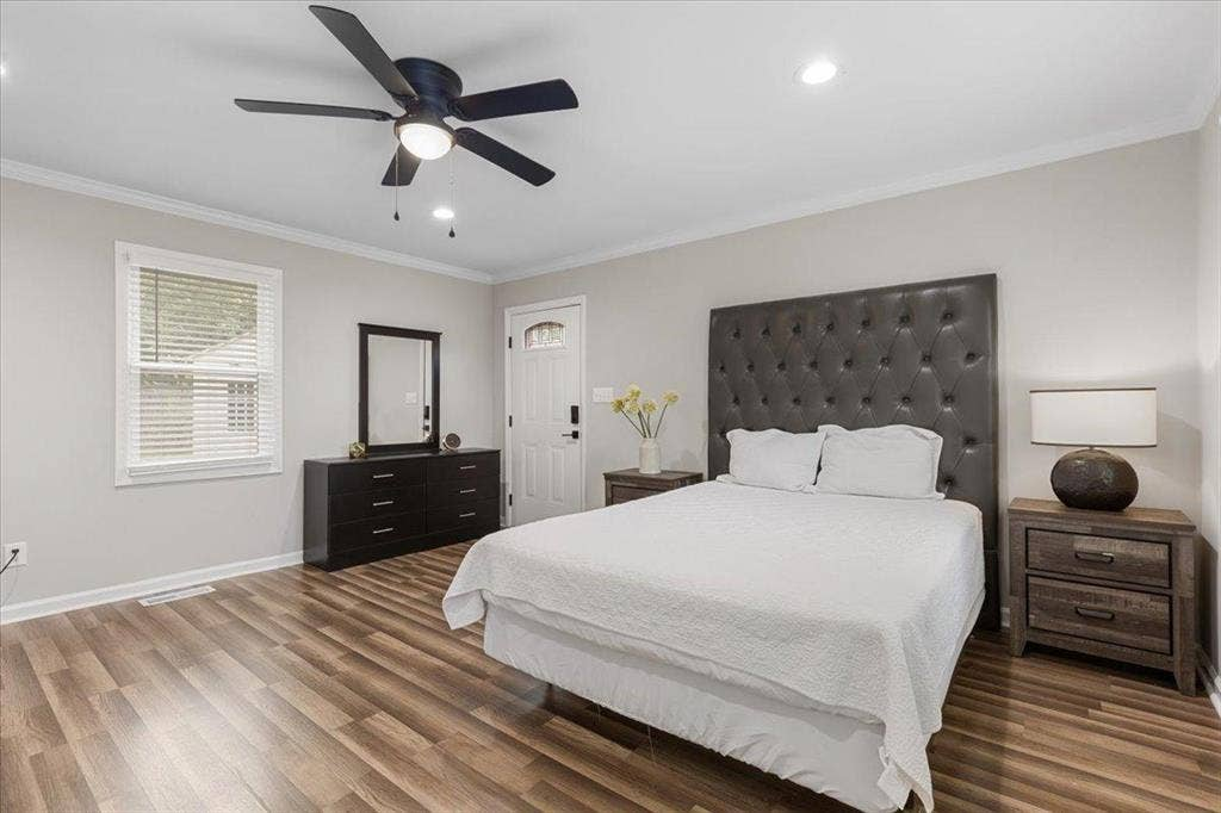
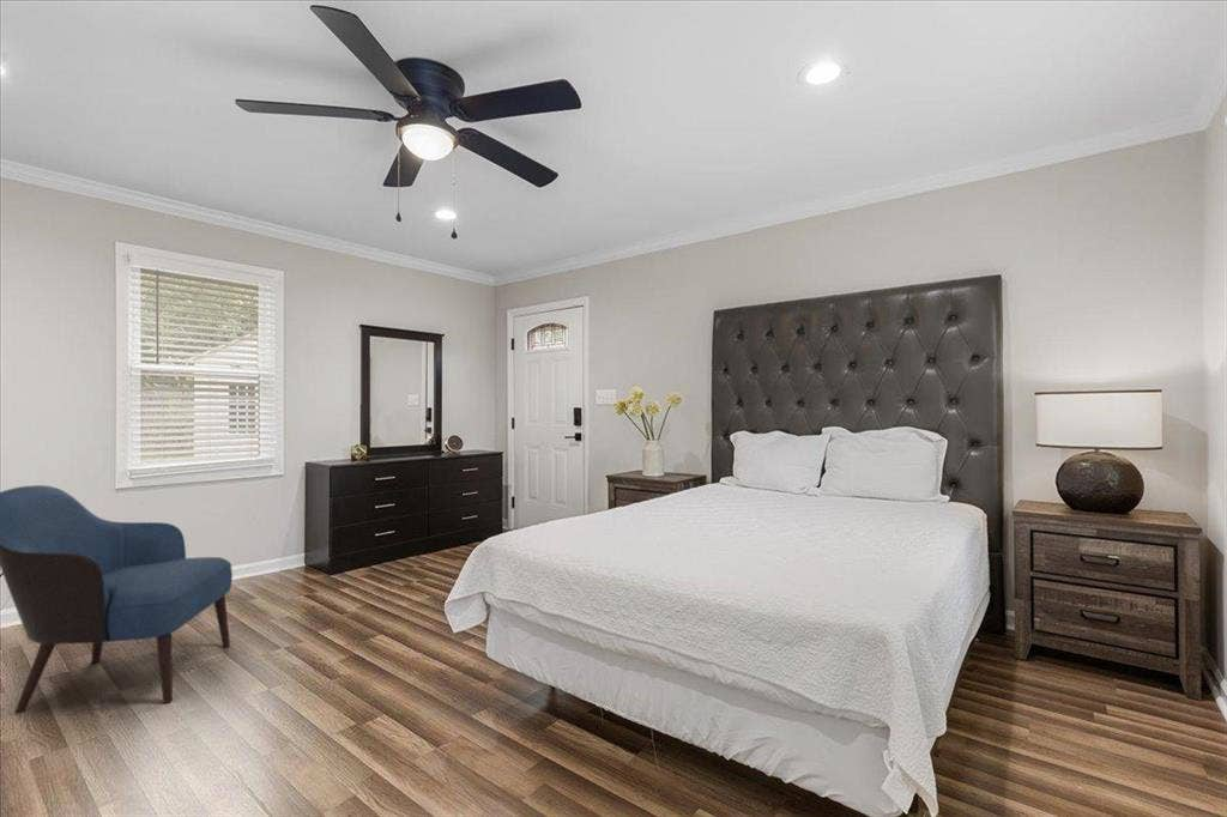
+ armchair [0,484,234,714]
